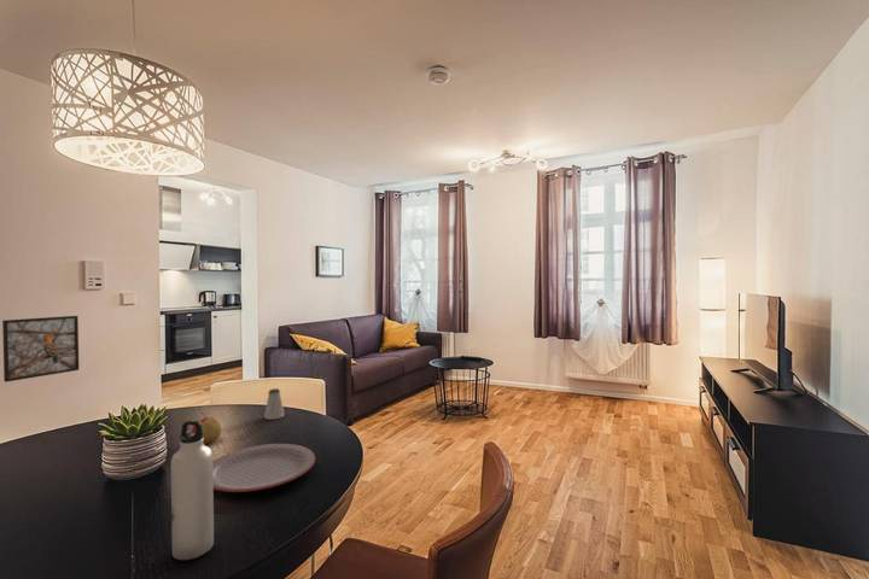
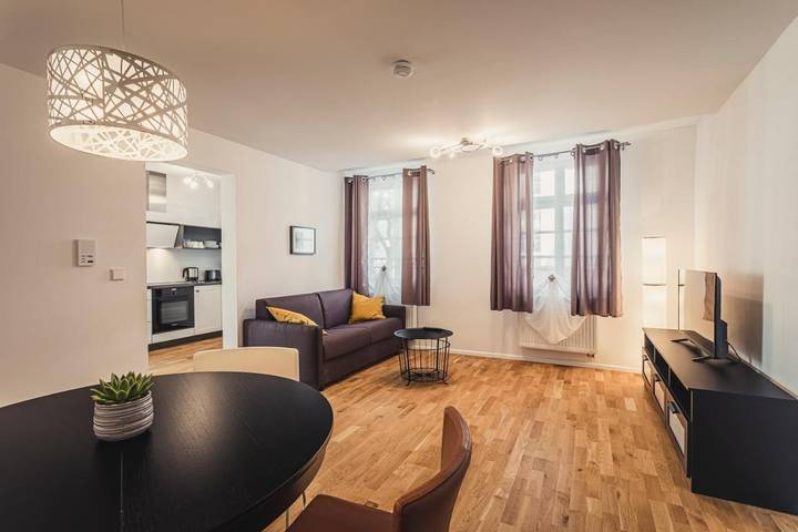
- saltshaker [263,387,286,421]
- apple [191,416,222,445]
- water bottle [170,419,215,561]
- plate [212,443,316,493]
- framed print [1,315,80,384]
